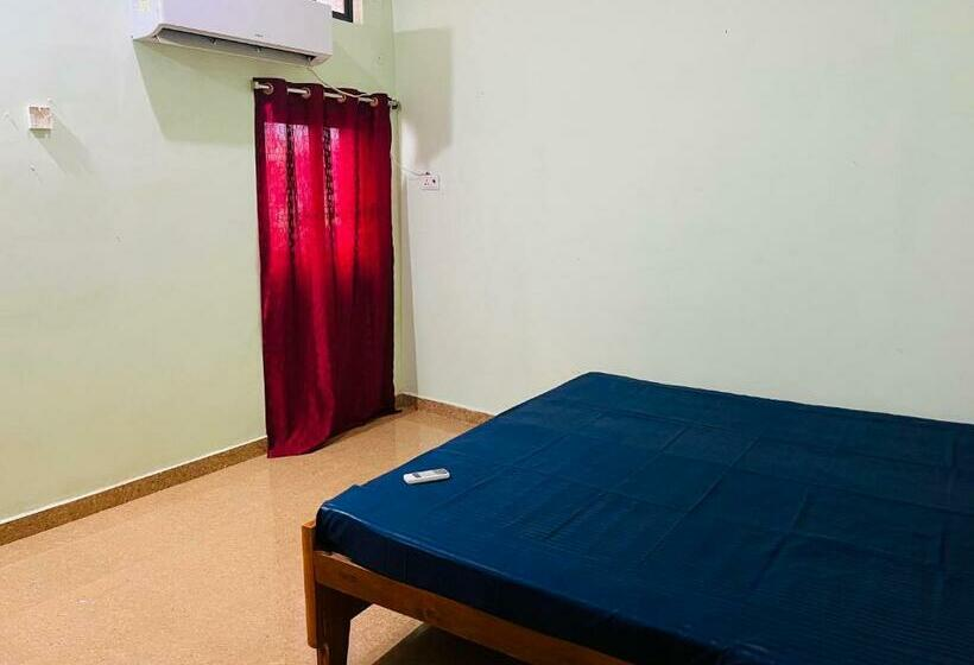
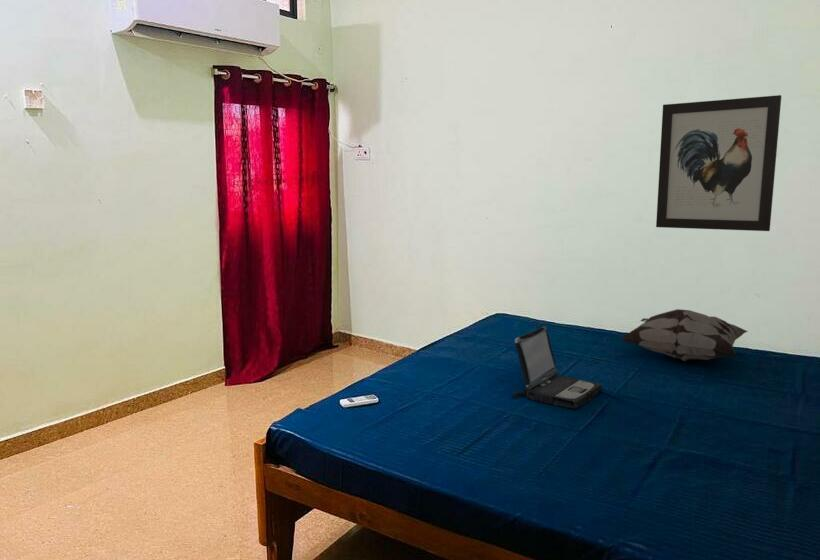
+ laptop [511,326,603,410]
+ decorative pillow [620,308,749,363]
+ wall art [655,94,782,232]
